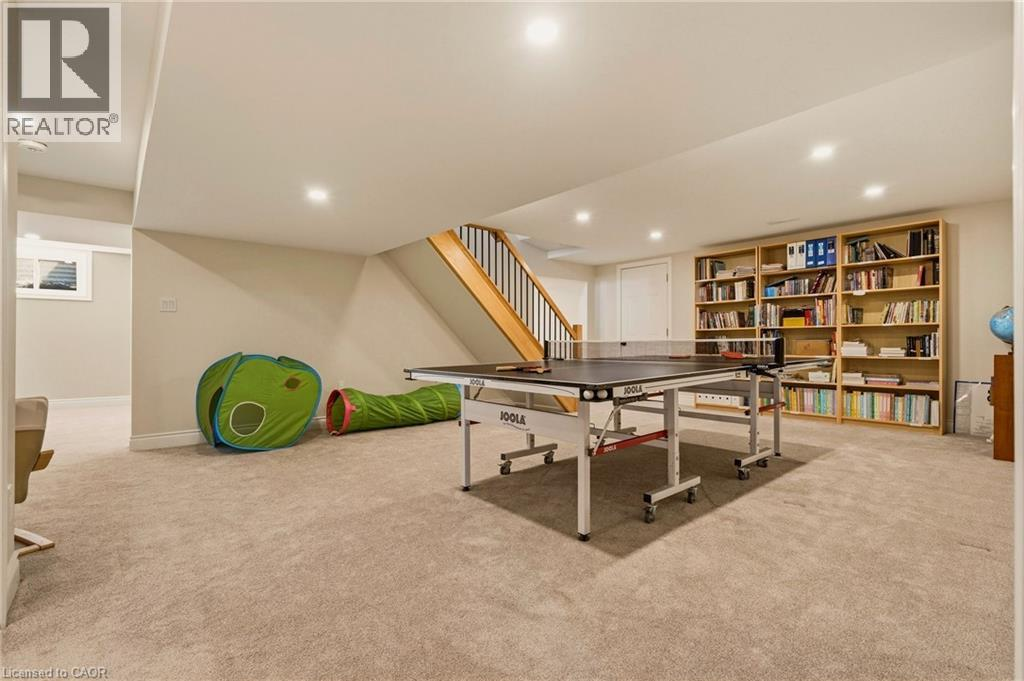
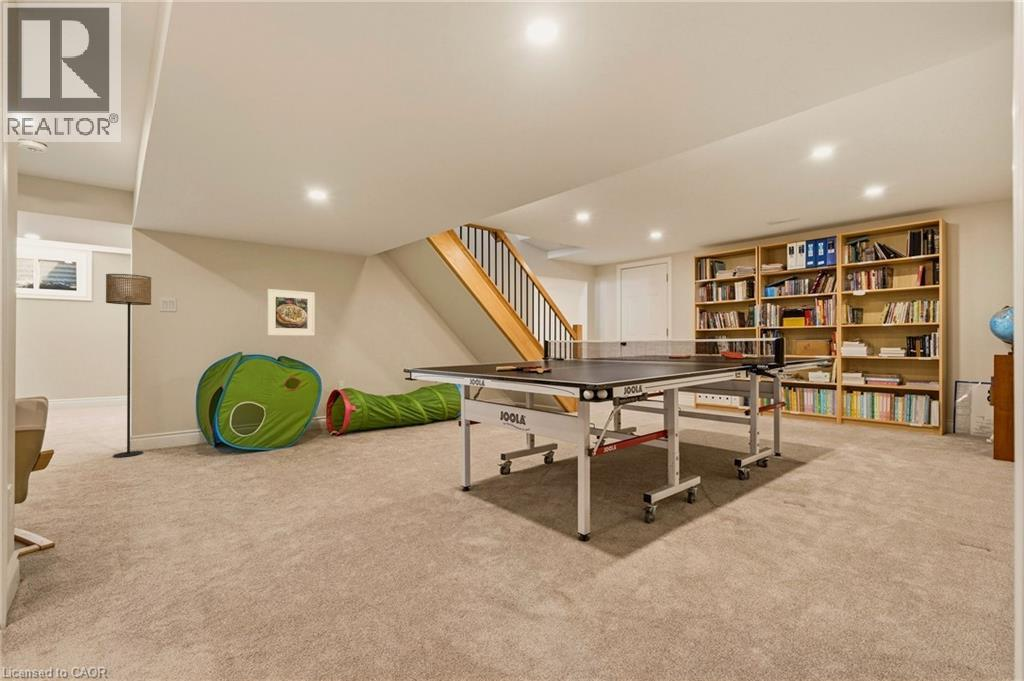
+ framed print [266,288,316,337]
+ floor lamp [105,273,152,458]
